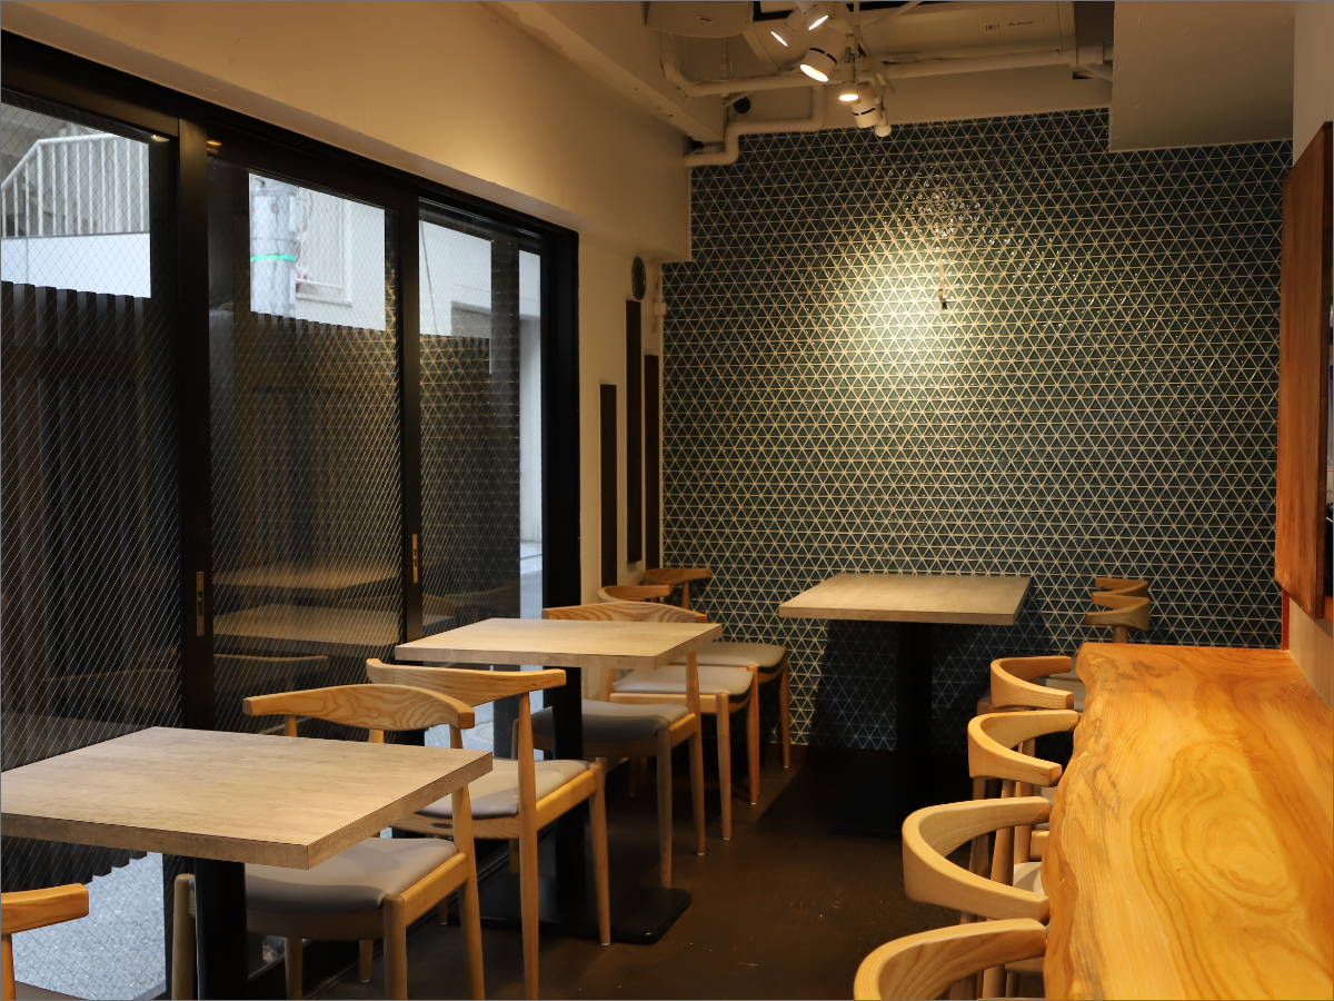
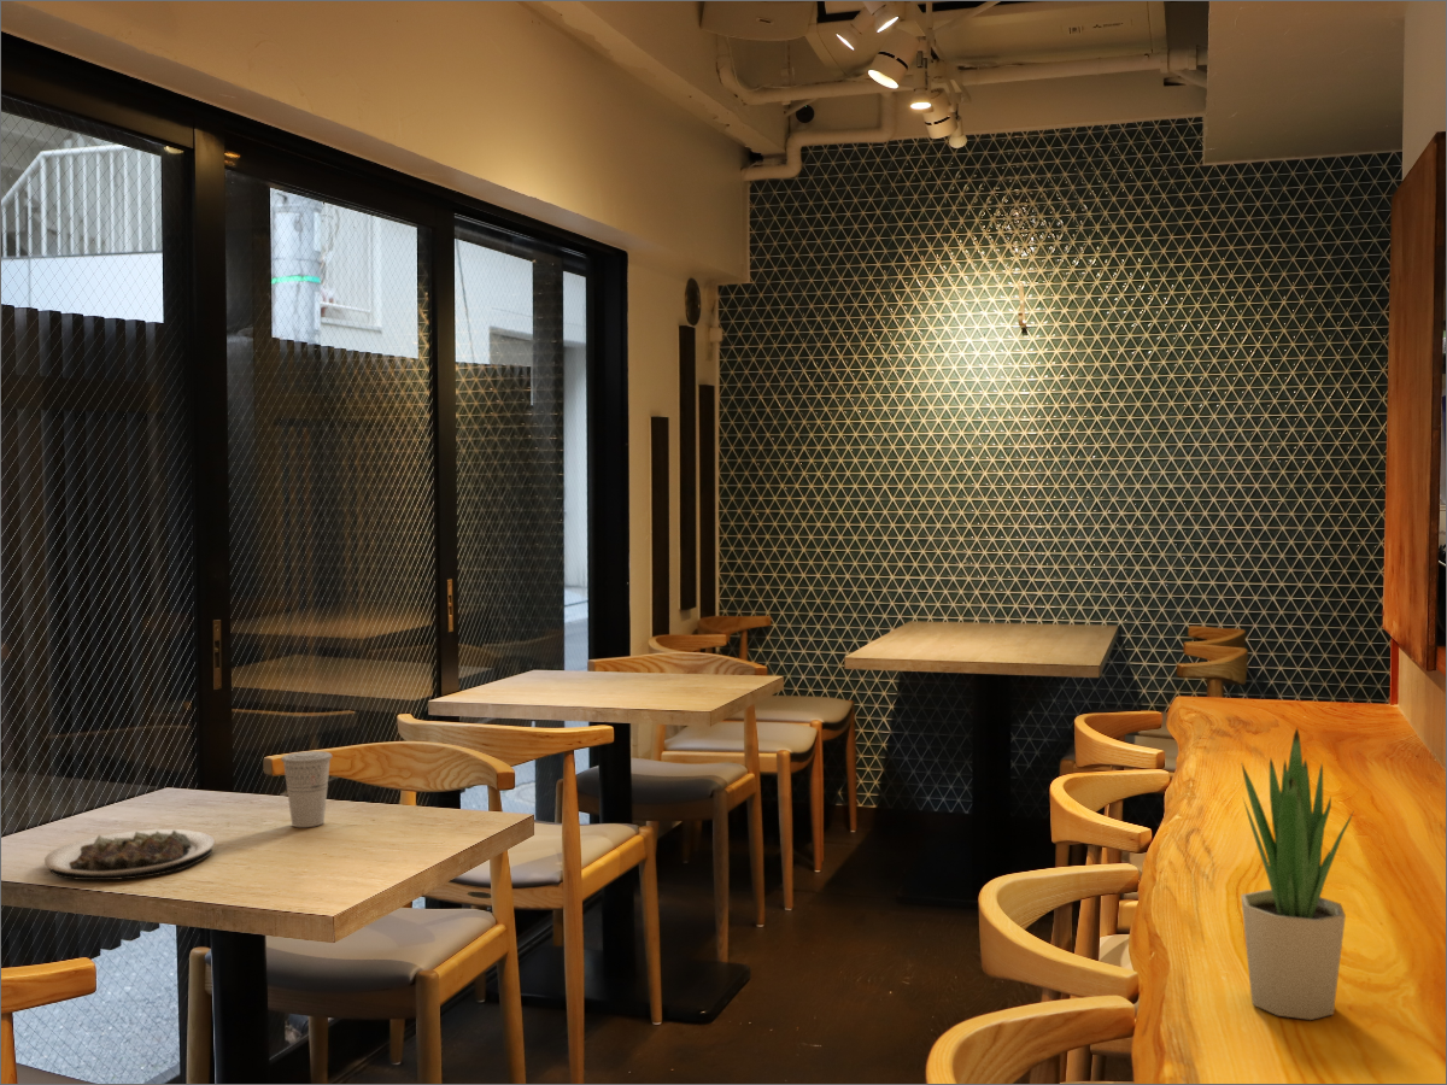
+ potted plant [1240,727,1354,1021]
+ cup [280,750,333,828]
+ plate [43,828,216,881]
